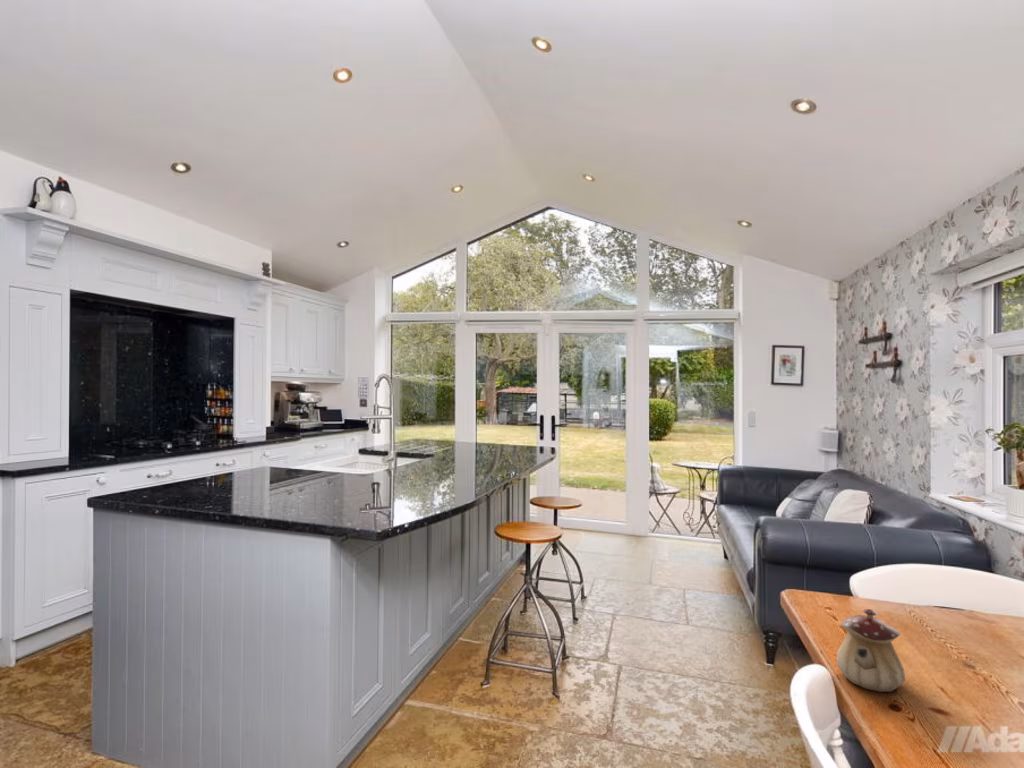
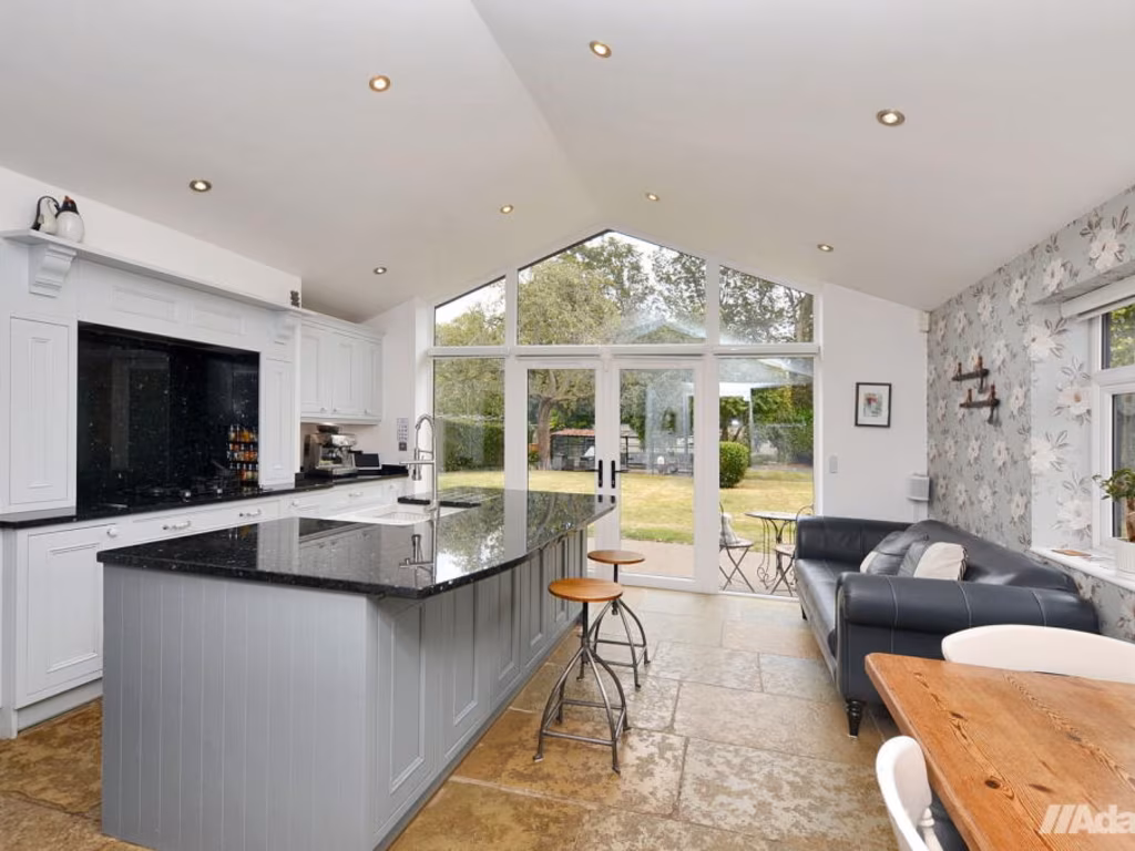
- teapot [836,608,906,693]
